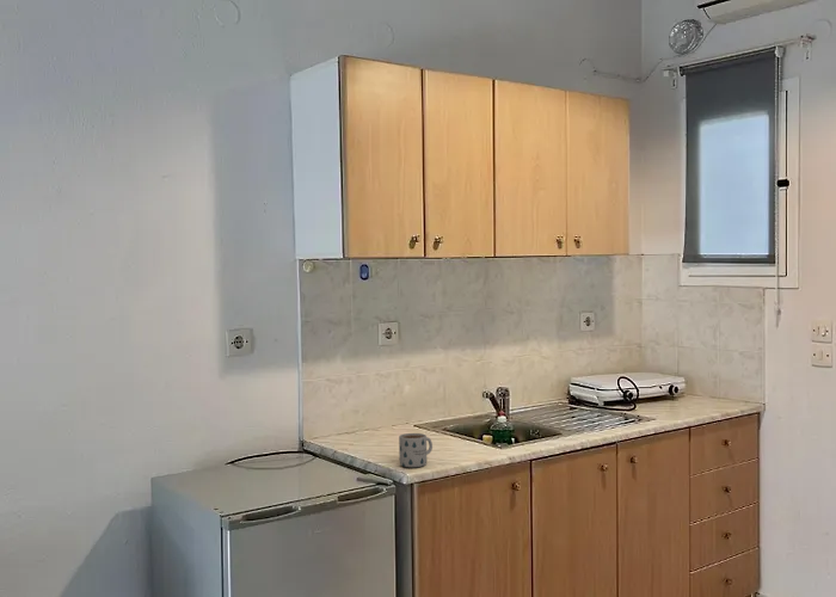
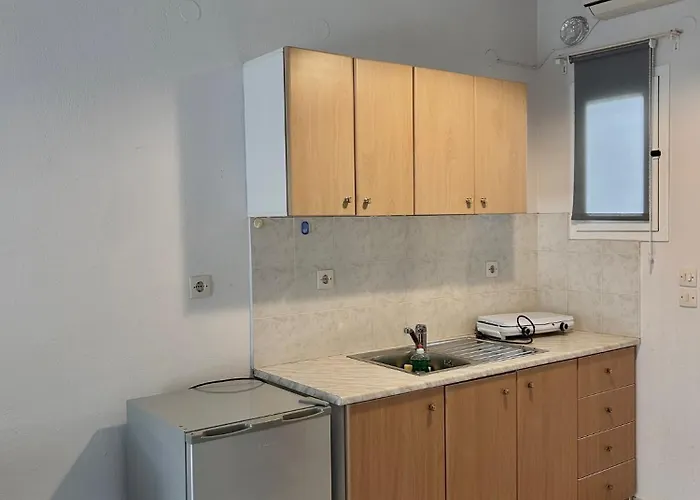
- mug [398,432,434,468]
